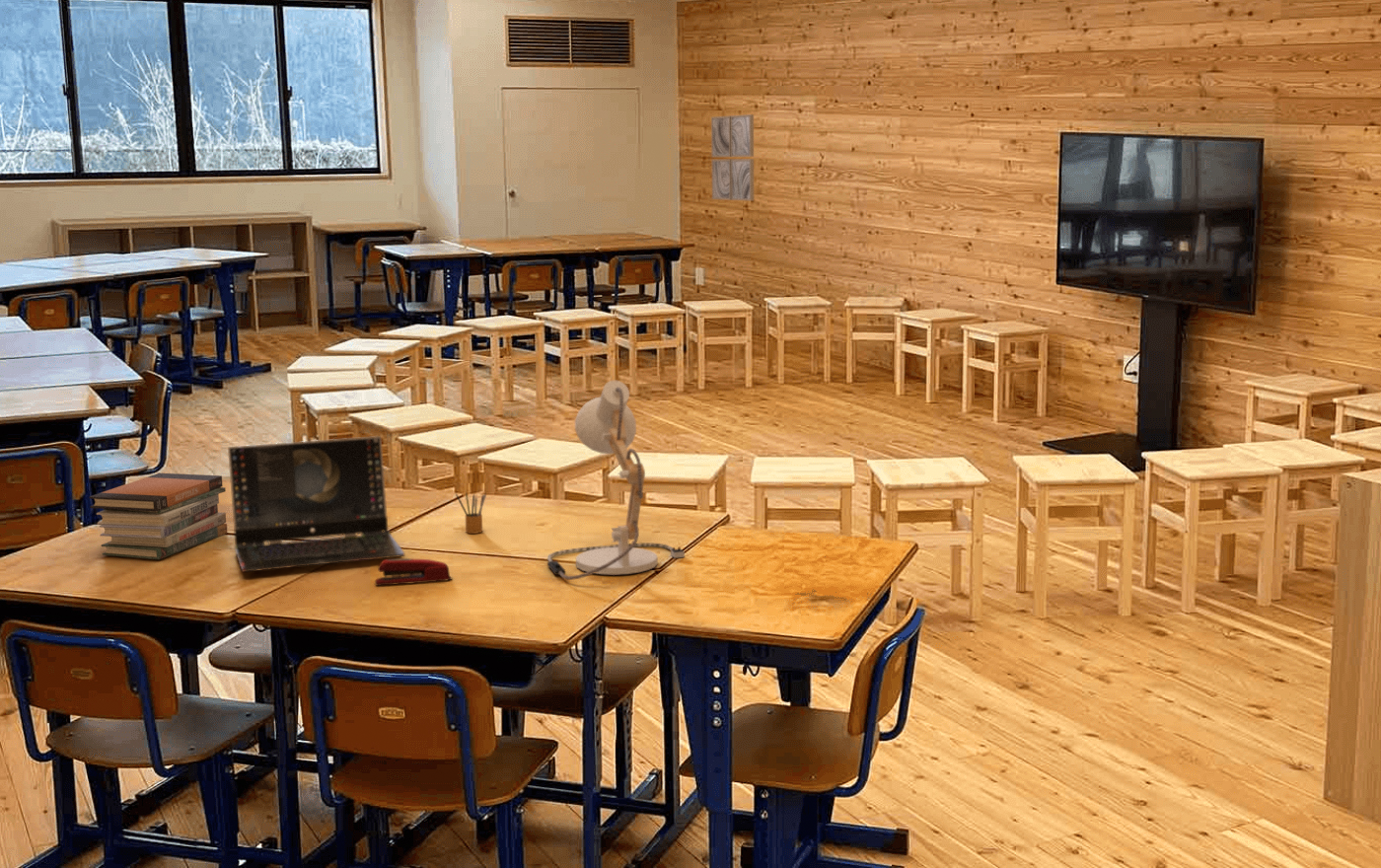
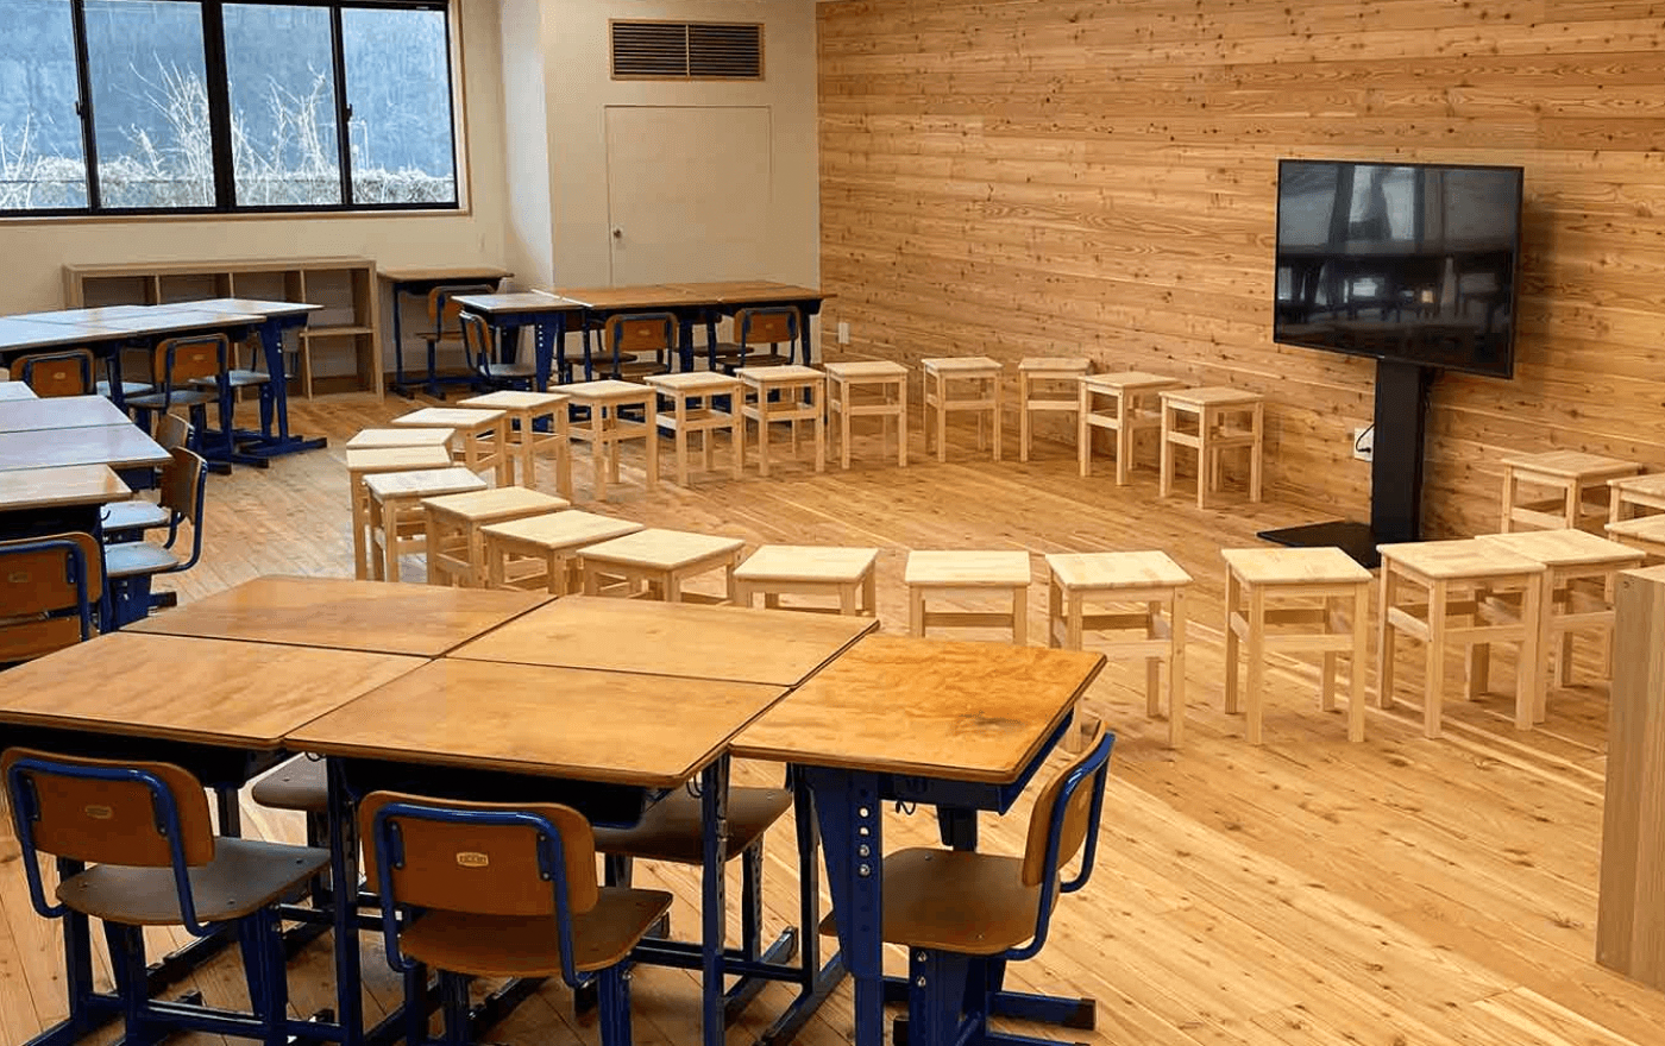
- wall art [710,113,755,201]
- book stack [89,472,228,560]
- stapler [374,557,453,586]
- laptop computer [227,435,405,573]
- desk lamp [546,380,686,581]
- pencil box [455,490,487,535]
